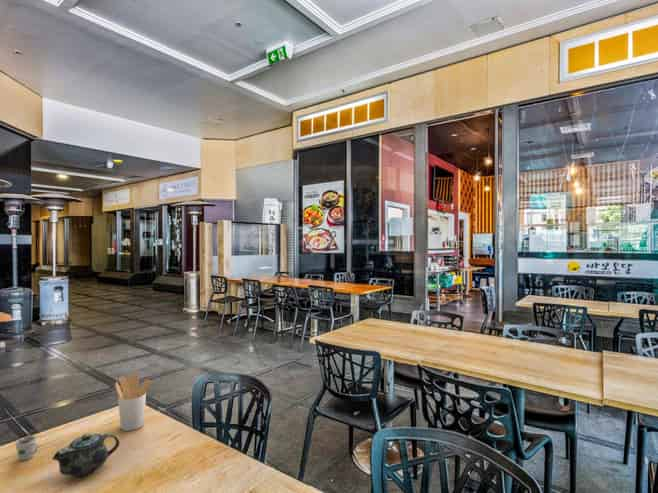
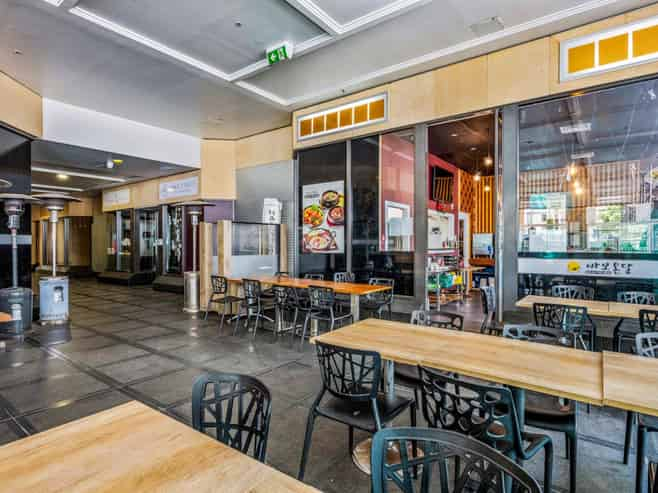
- cup [15,434,39,461]
- utensil holder [114,373,152,432]
- chinaware [52,432,120,479]
